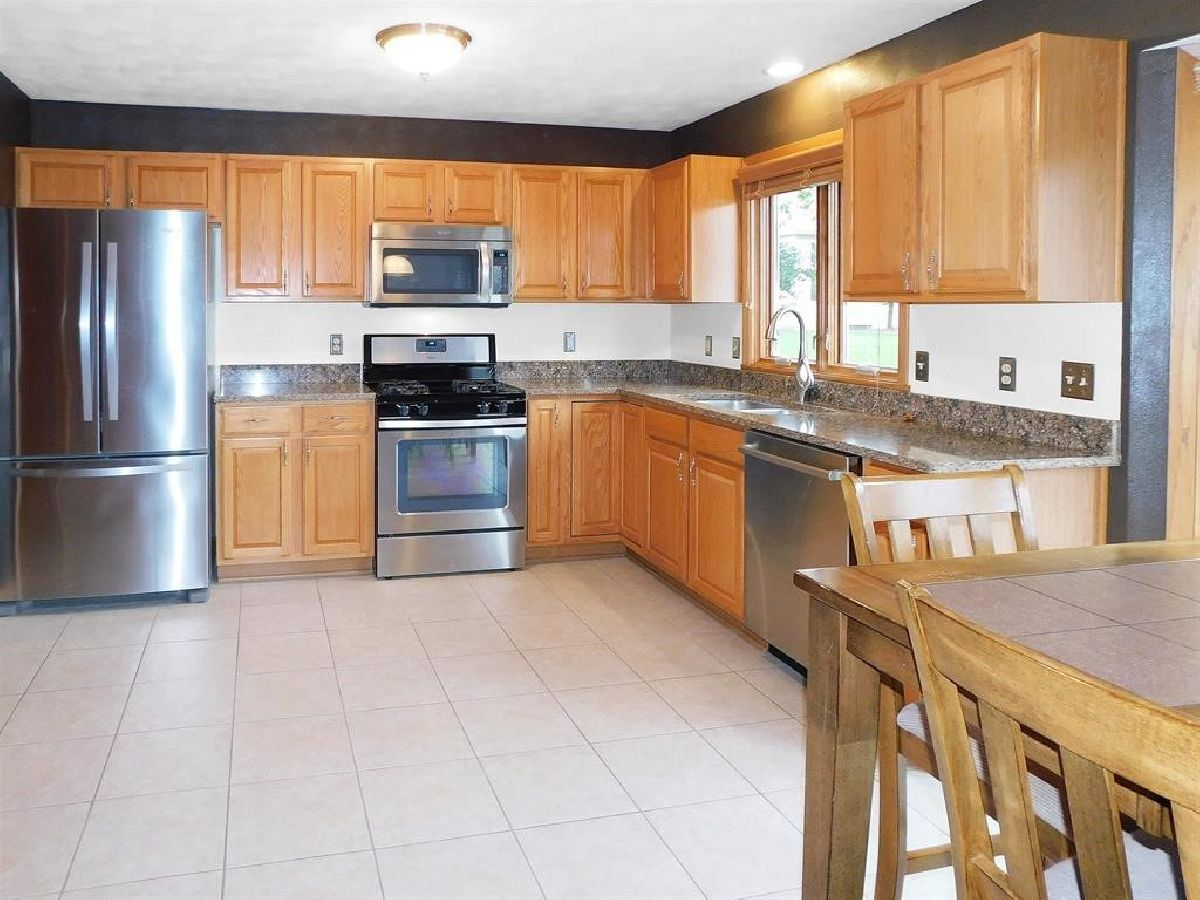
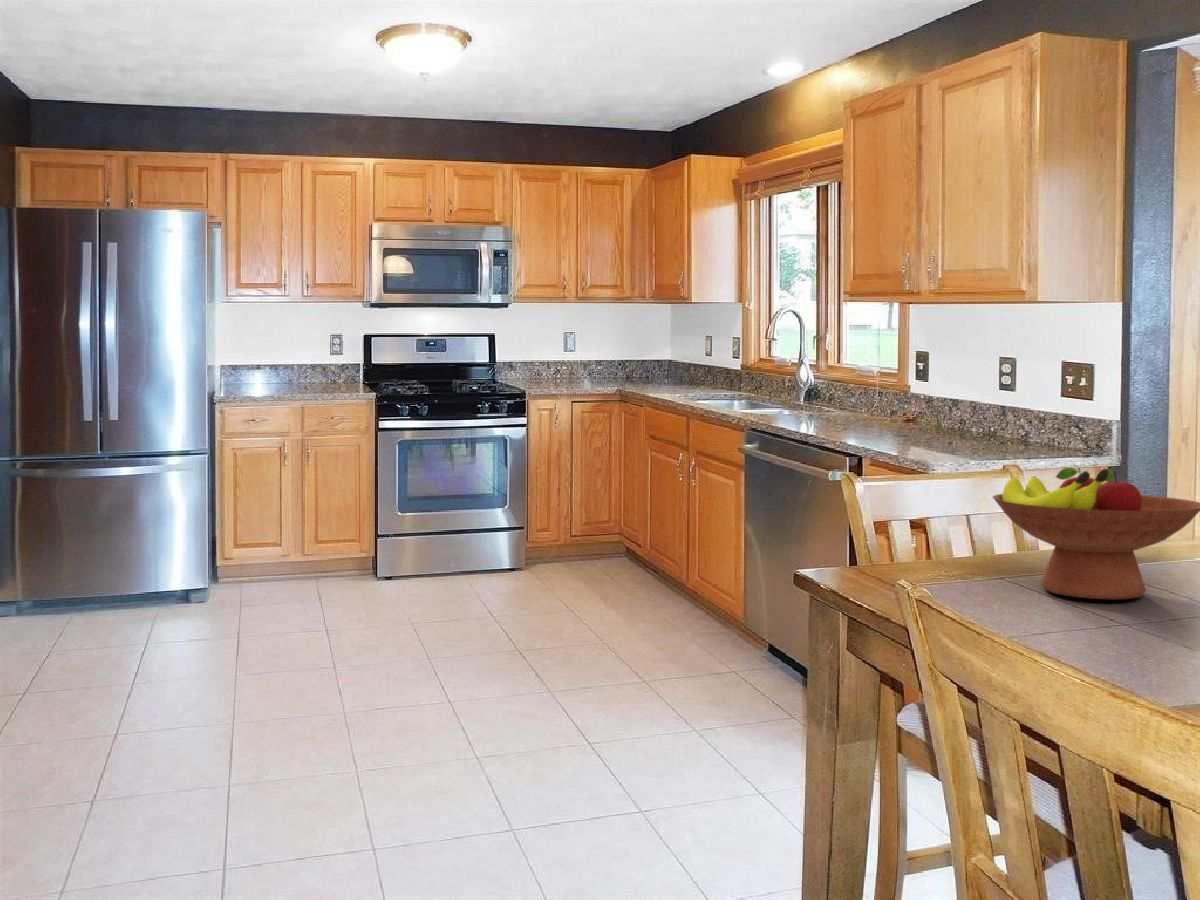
+ fruit bowl [992,466,1200,601]
